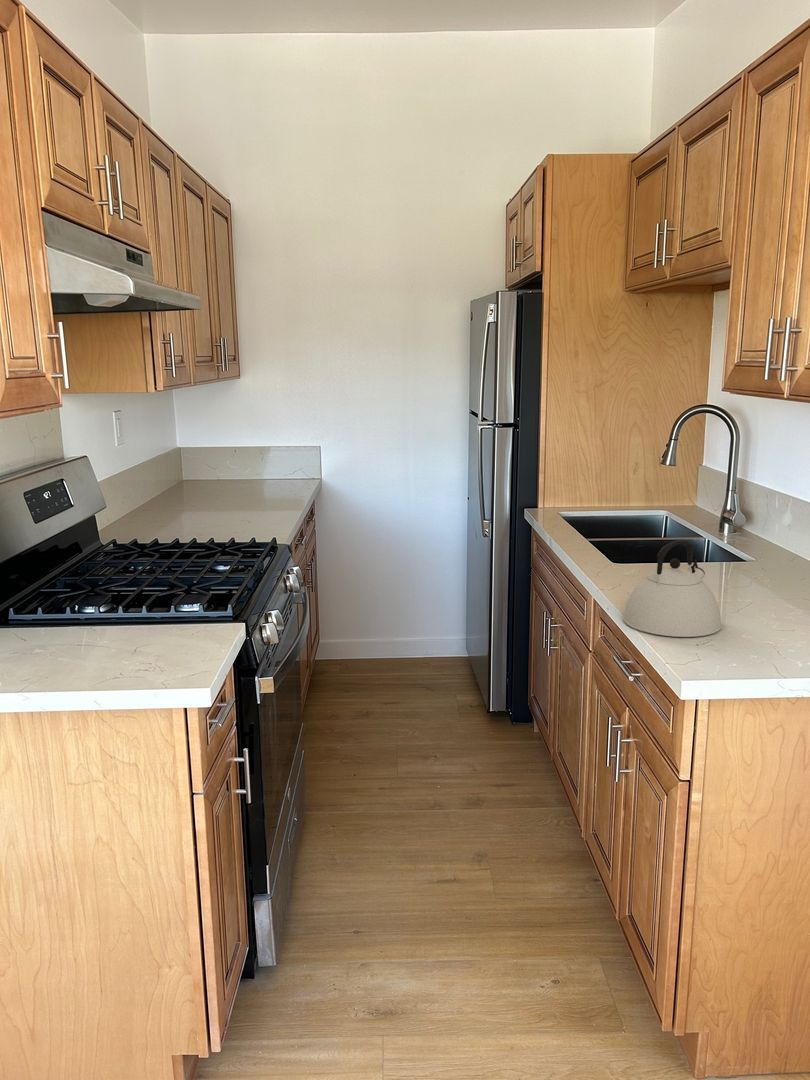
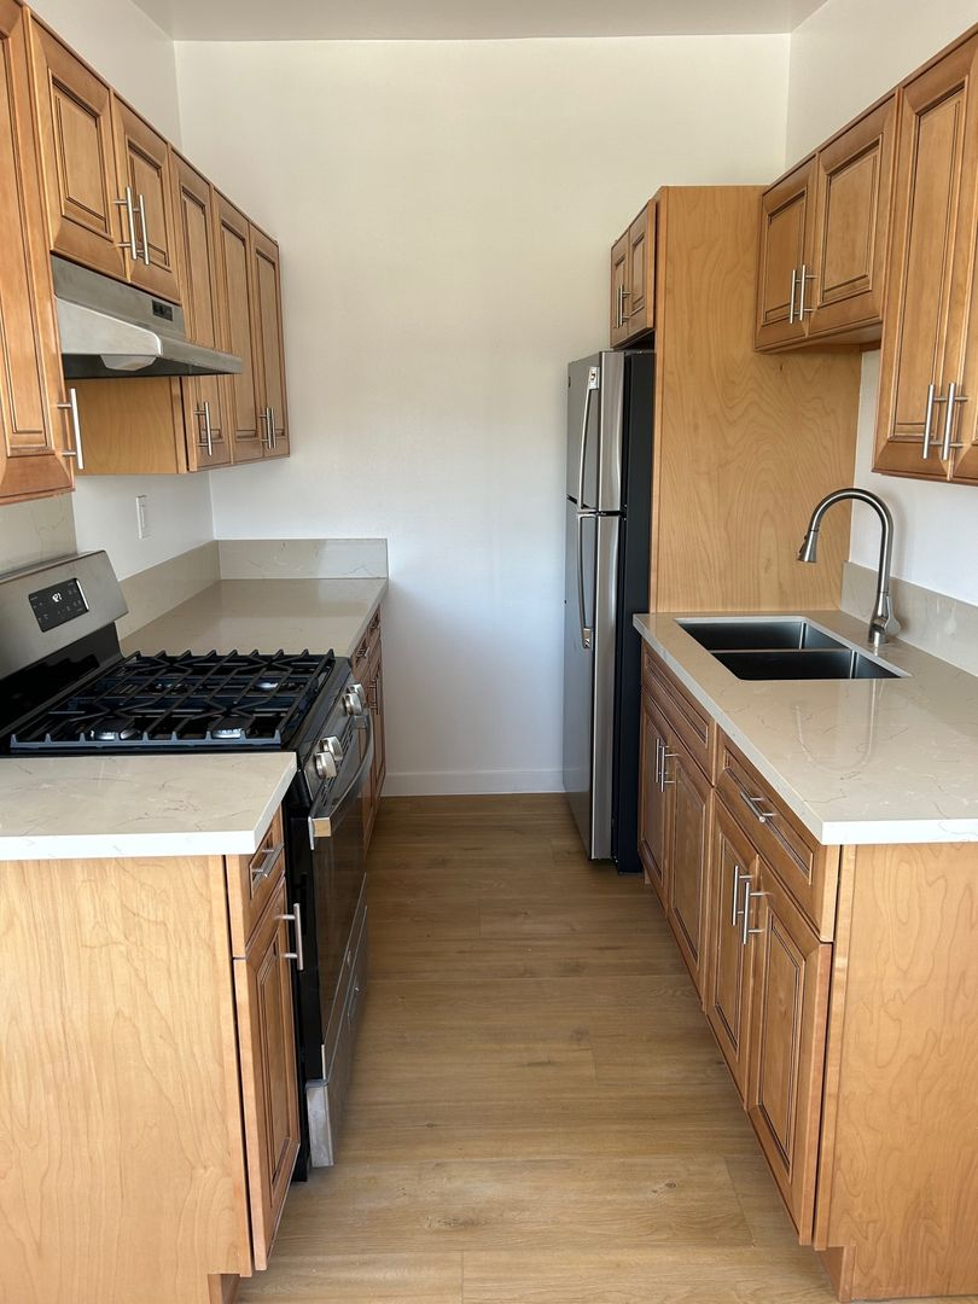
- kettle [622,539,723,638]
